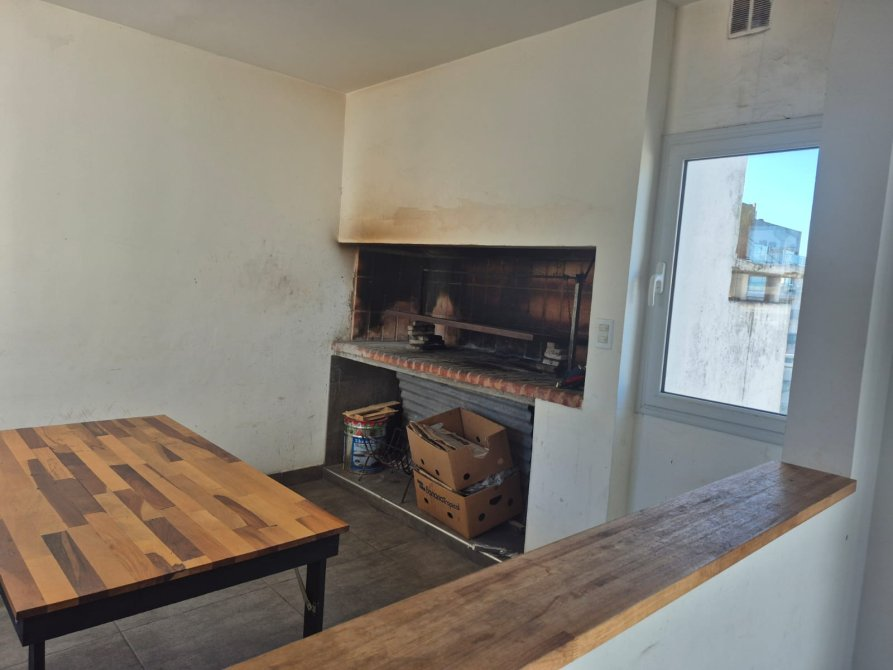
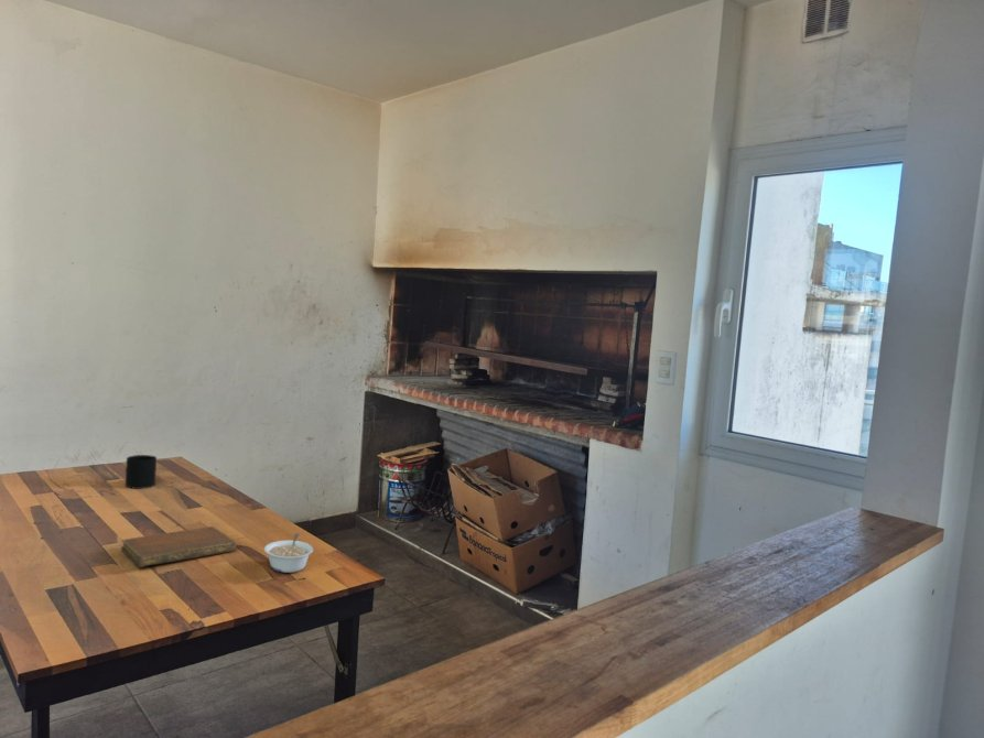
+ notebook [120,525,237,568]
+ mug [125,454,158,490]
+ legume [263,532,314,574]
